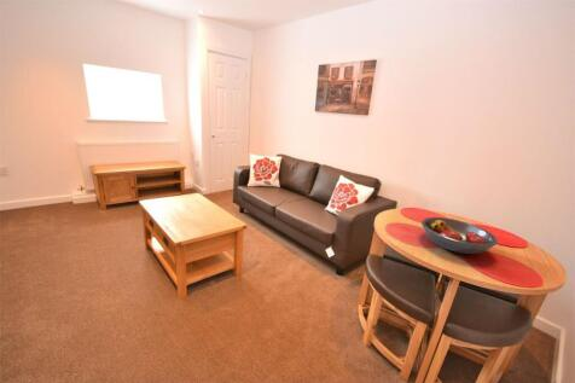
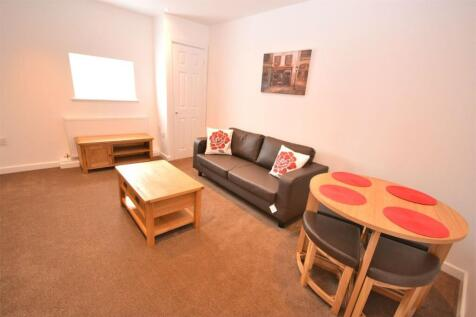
- fruit bowl [420,216,499,255]
